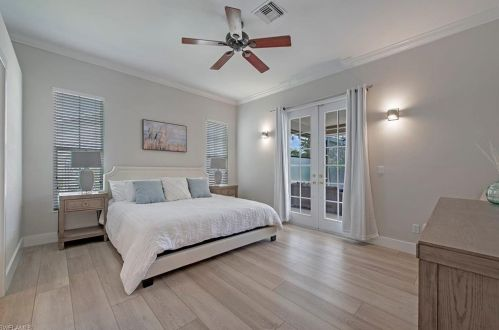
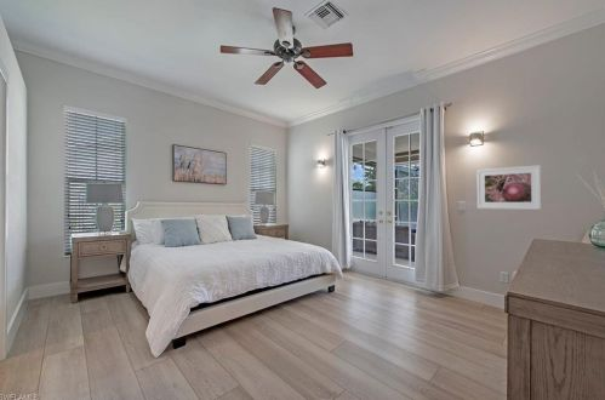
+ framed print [476,164,542,211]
